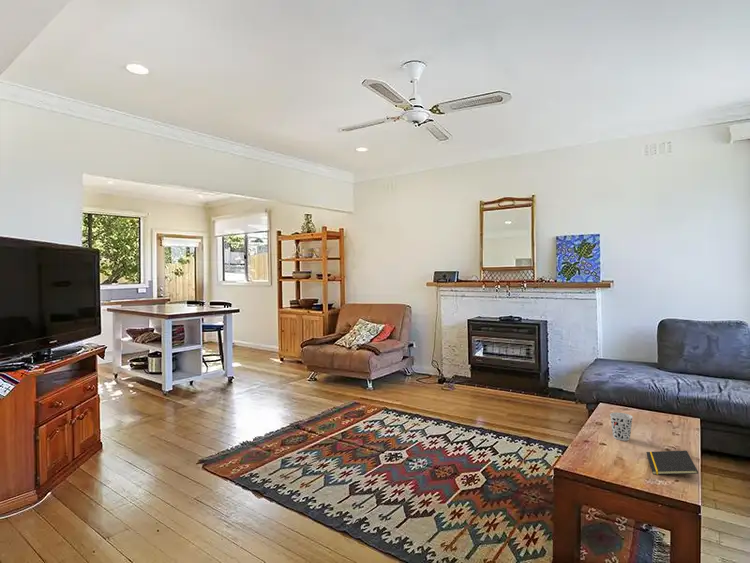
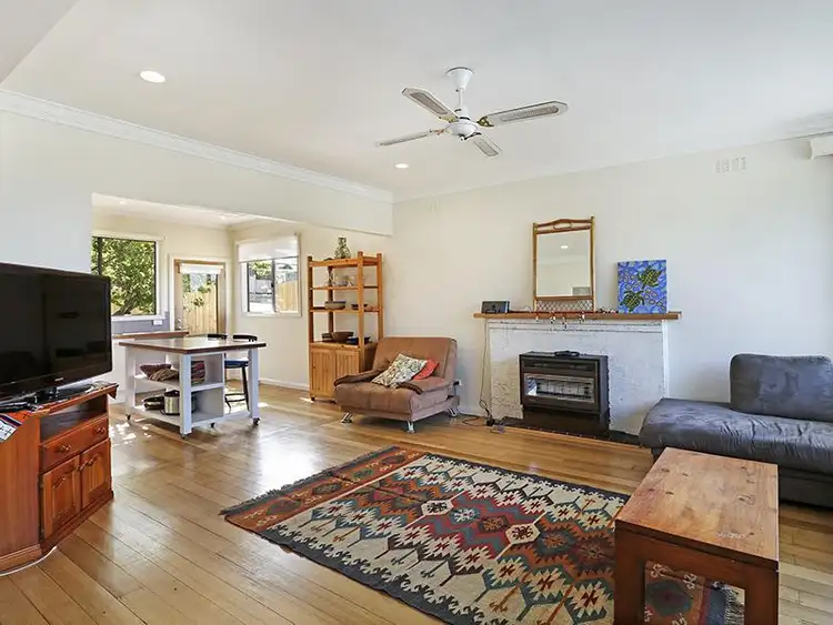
- cup [609,412,634,442]
- notepad [645,450,699,475]
